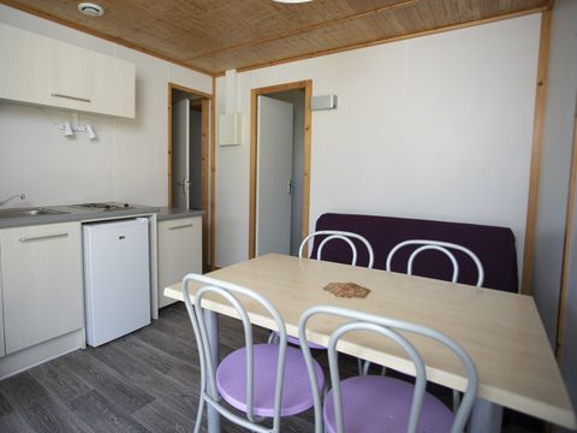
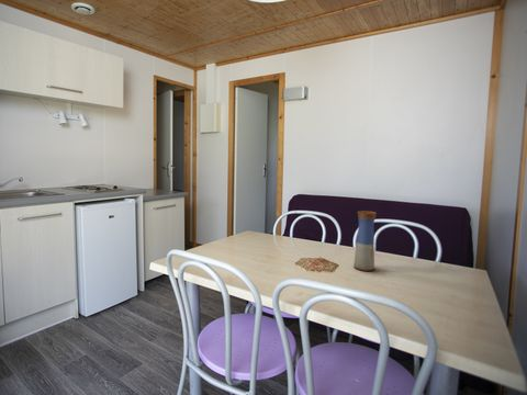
+ vase [352,210,378,272]
